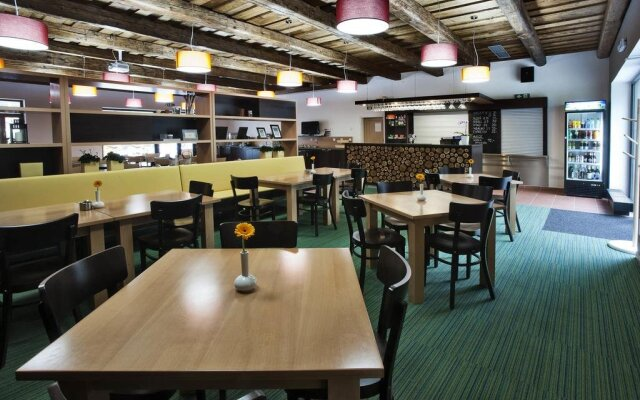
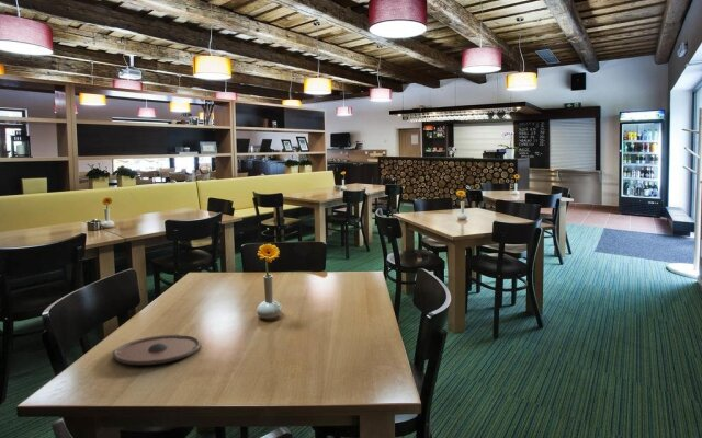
+ plate [112,334,202,366]
